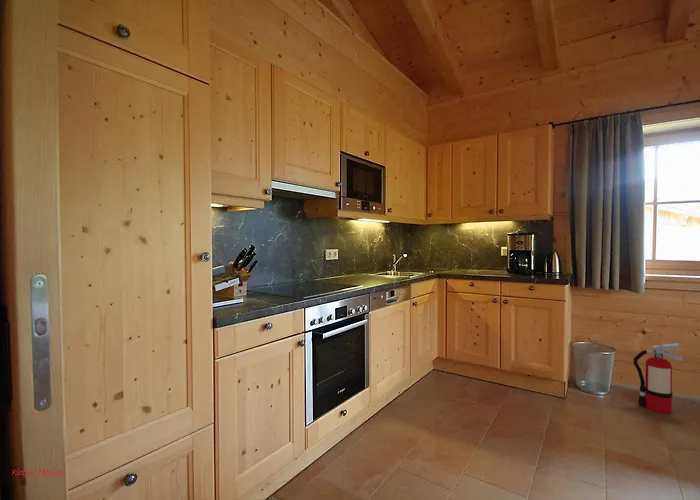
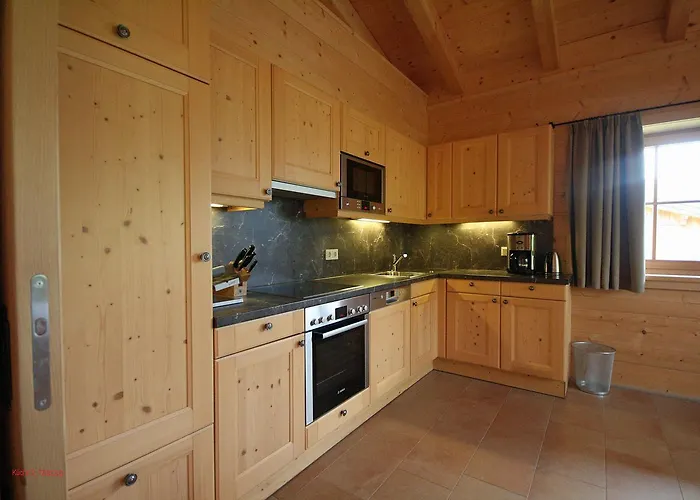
- fire extinguisher [632,341,684,414]
